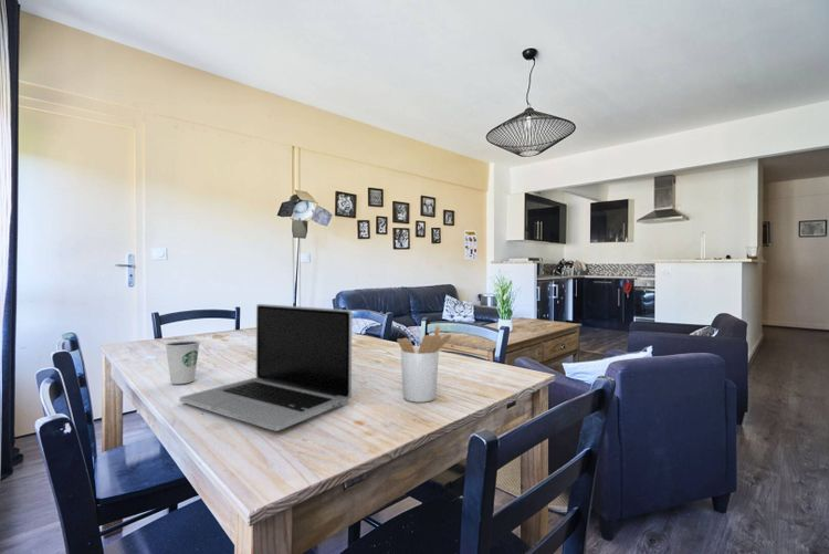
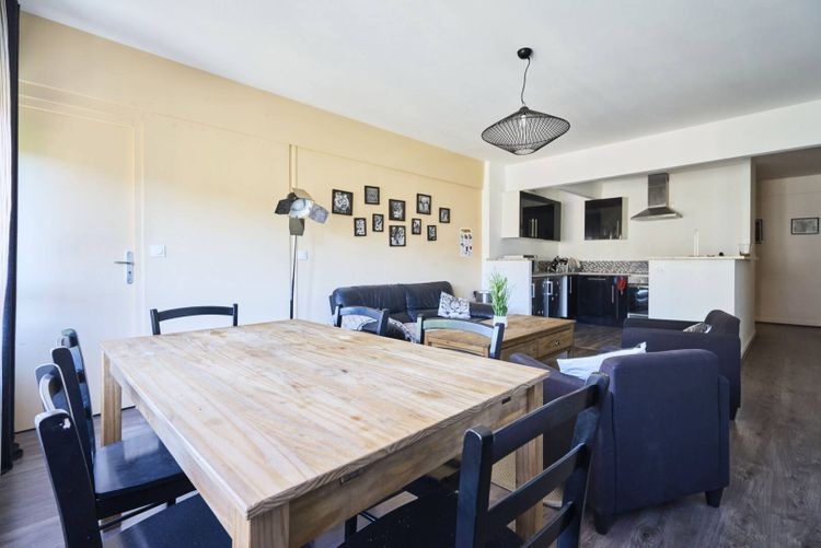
- laptop [179,303,353,432]
- dixie cup [164,339,201,385]
- utensil holder [396,324,452,404]
